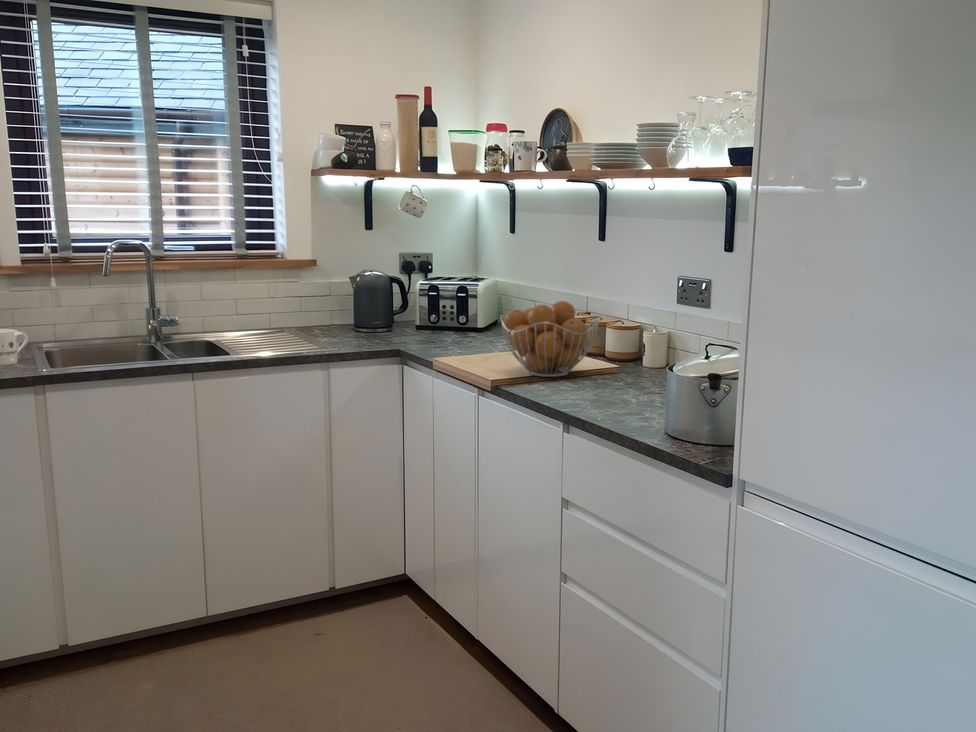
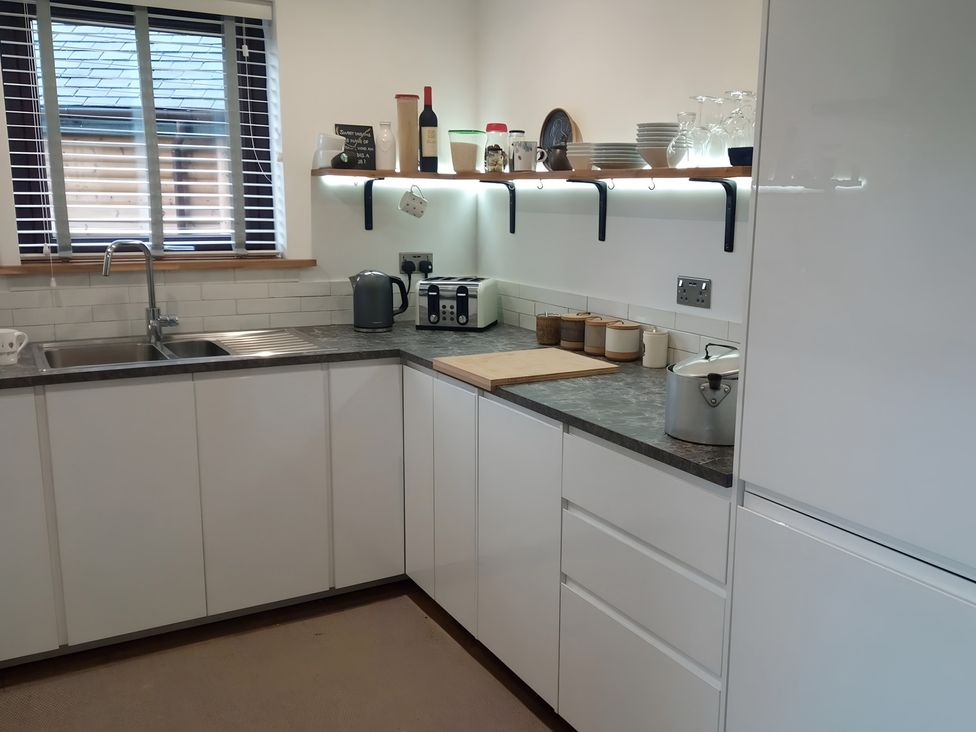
- fruit basket [499,300,600,378]
